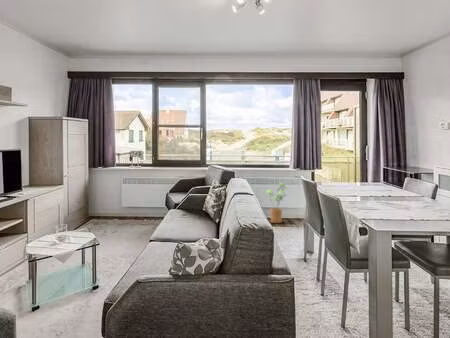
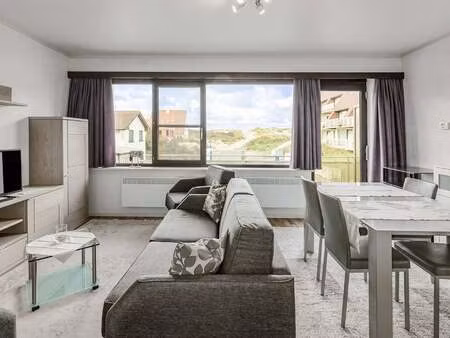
- house plant [265,182,289,224]
